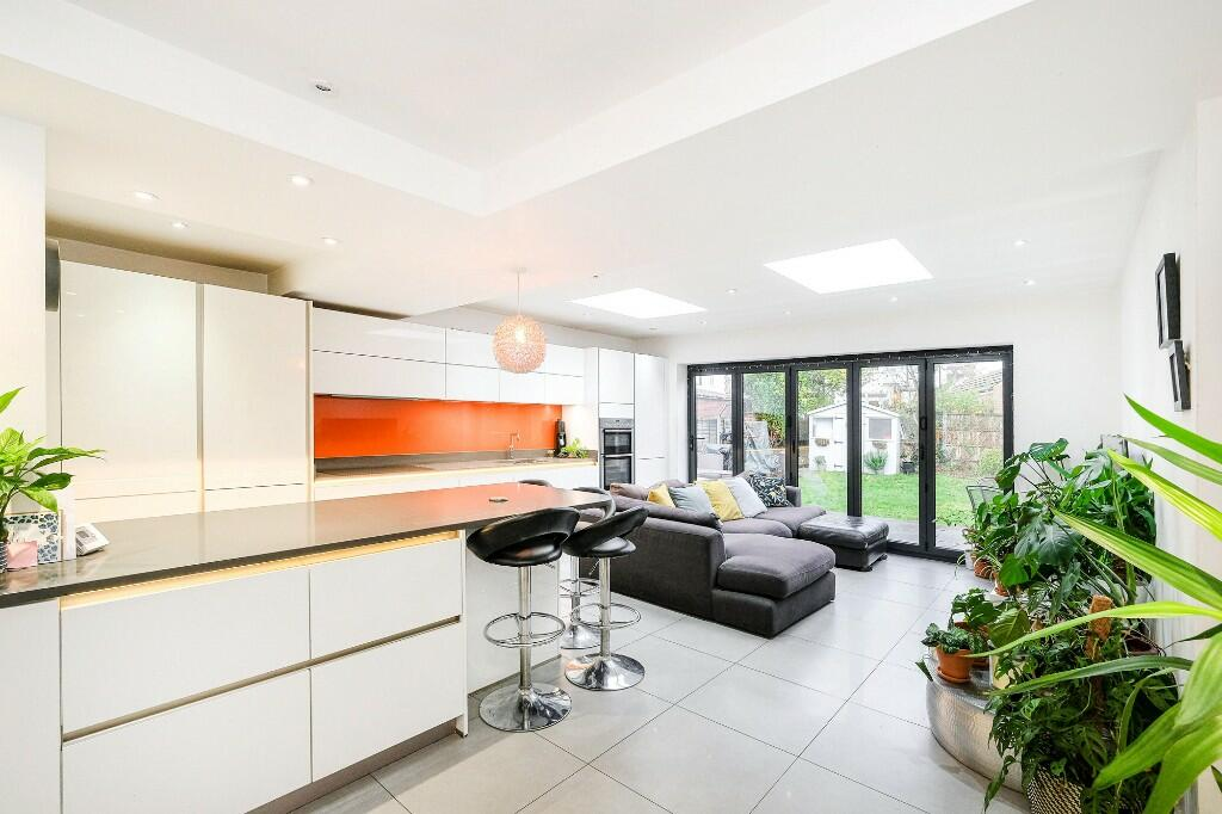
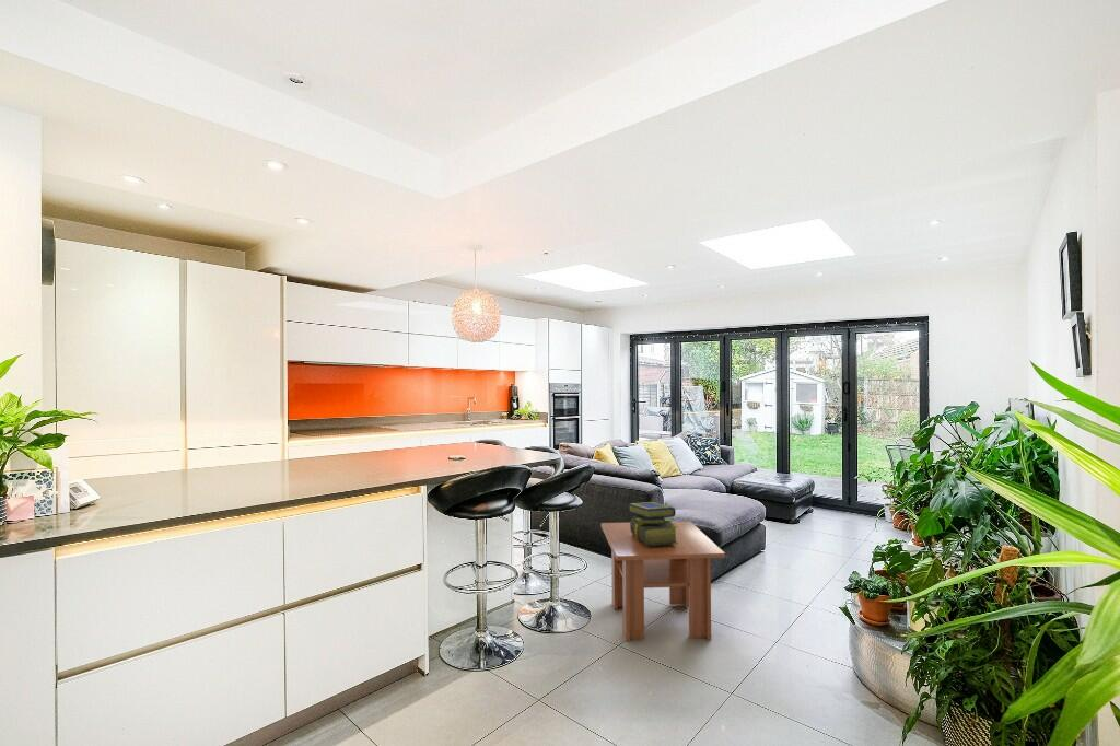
+ stack of books [627,501,678,546]
+ coffee table [600,520,726,643]
